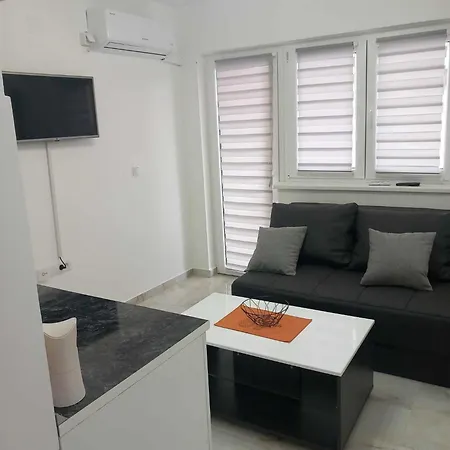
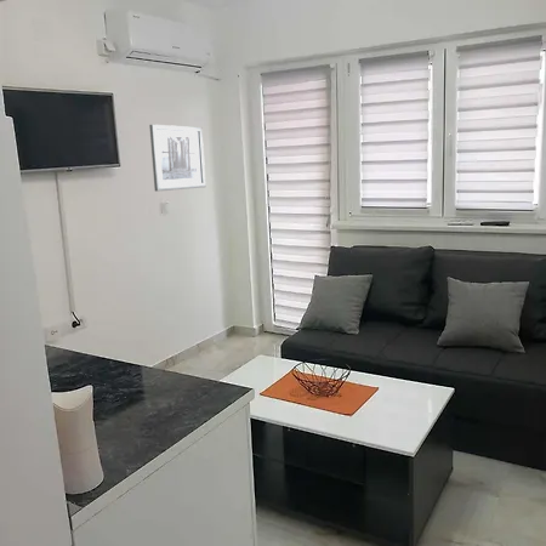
+ wall art [148,124,207,193]
